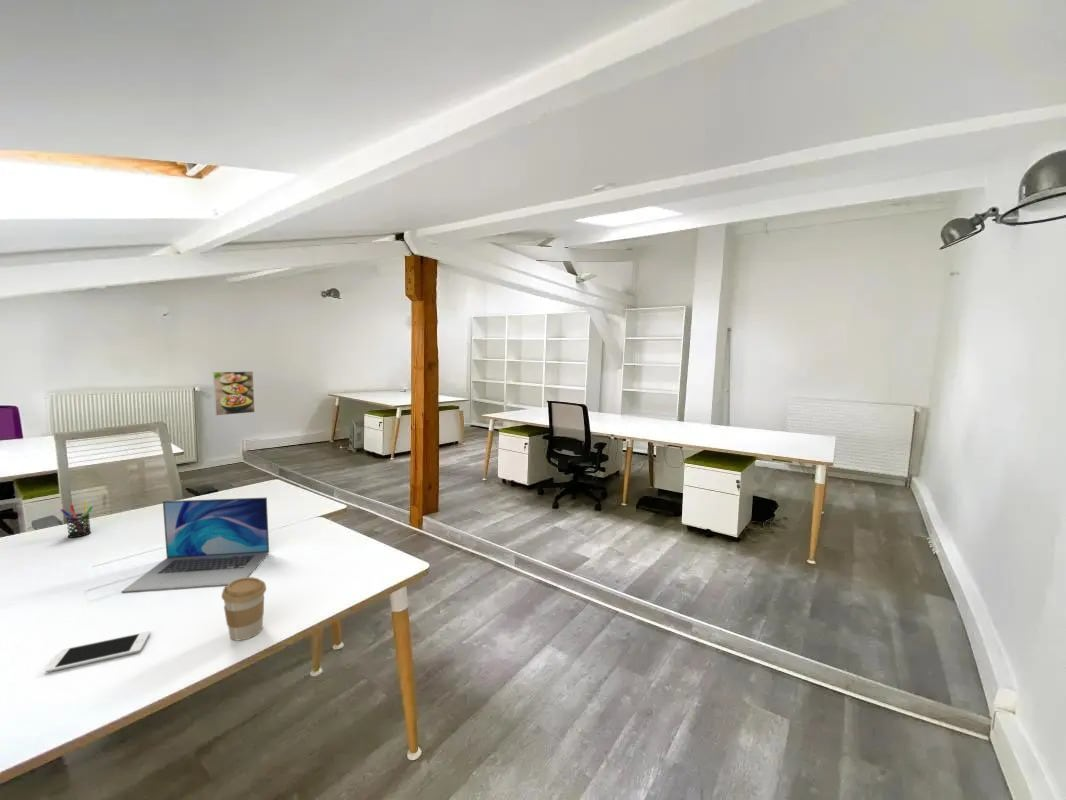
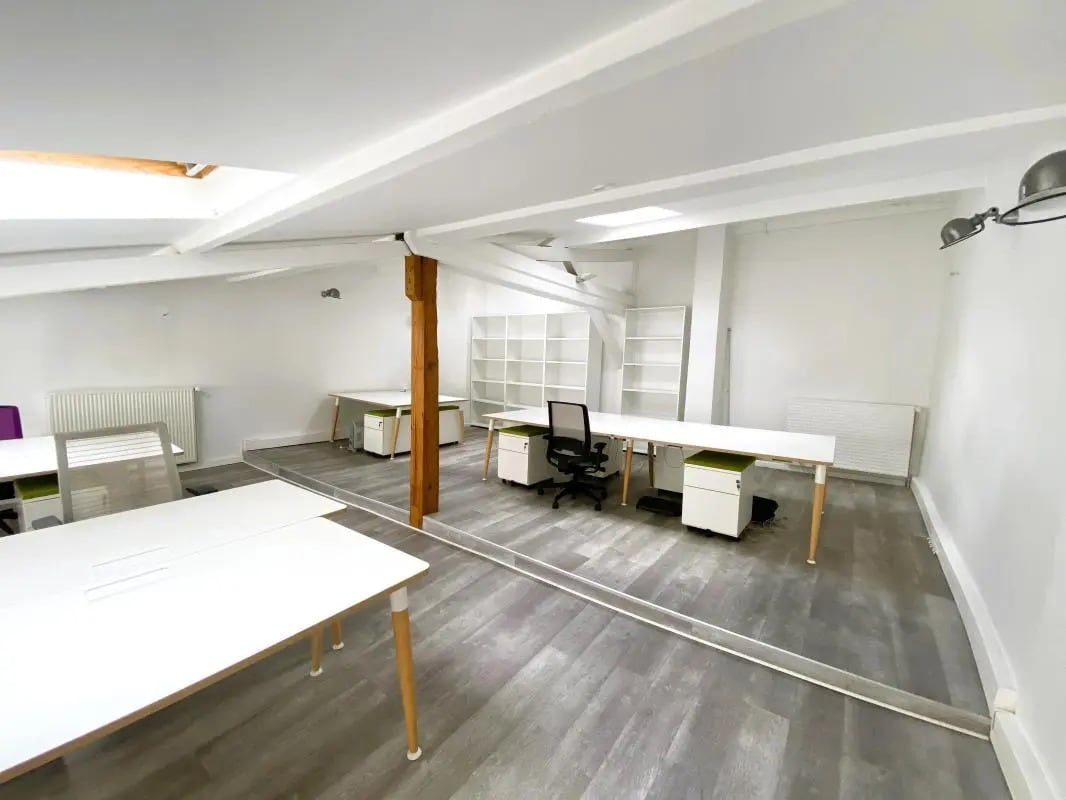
- coffee cup [221,576,267,641]
- laptop [121,496,270,593]
- pen holder [60,501,94,539]
- cell phone [45,630,151,674]
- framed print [212,370,256,417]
